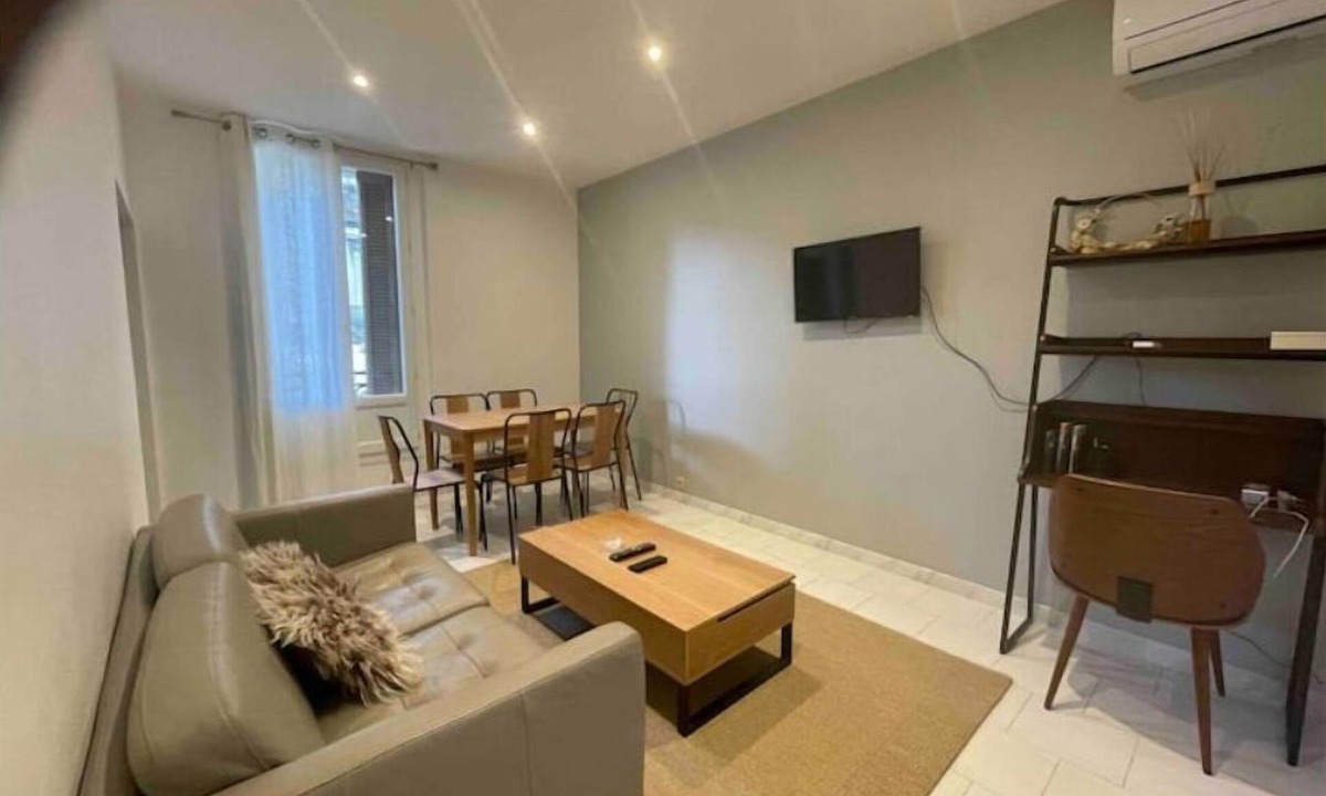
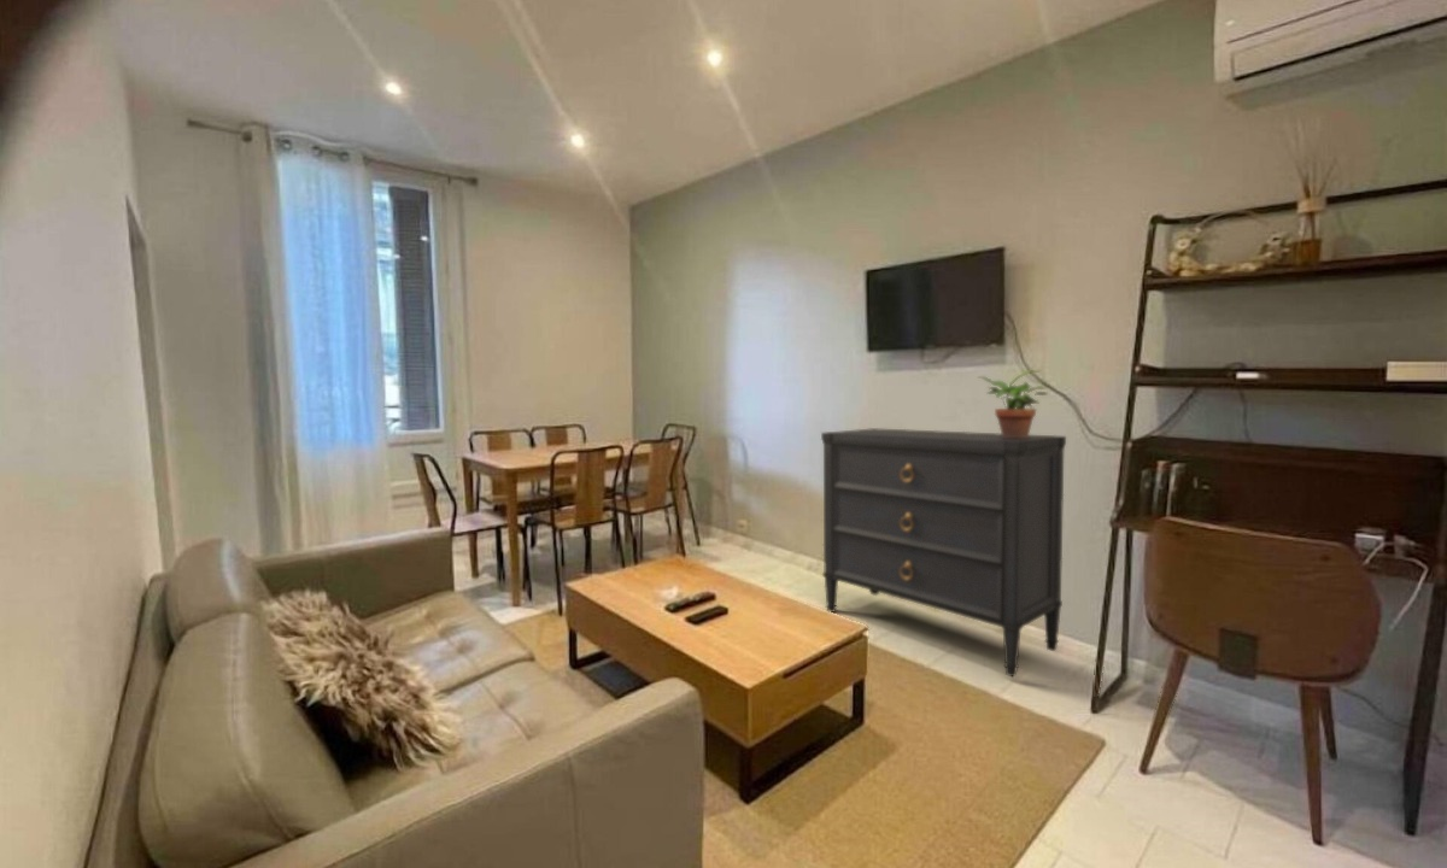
+ potted plant [977,369,1049,438]
+ dresser [820,427,1067,678]
